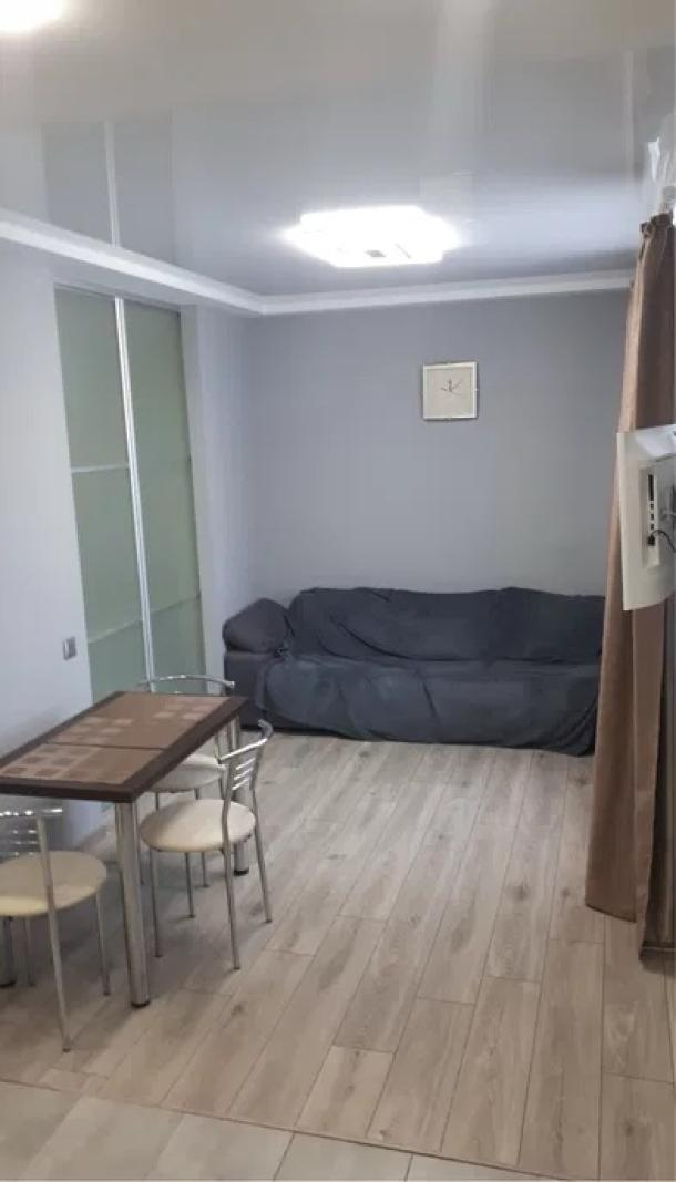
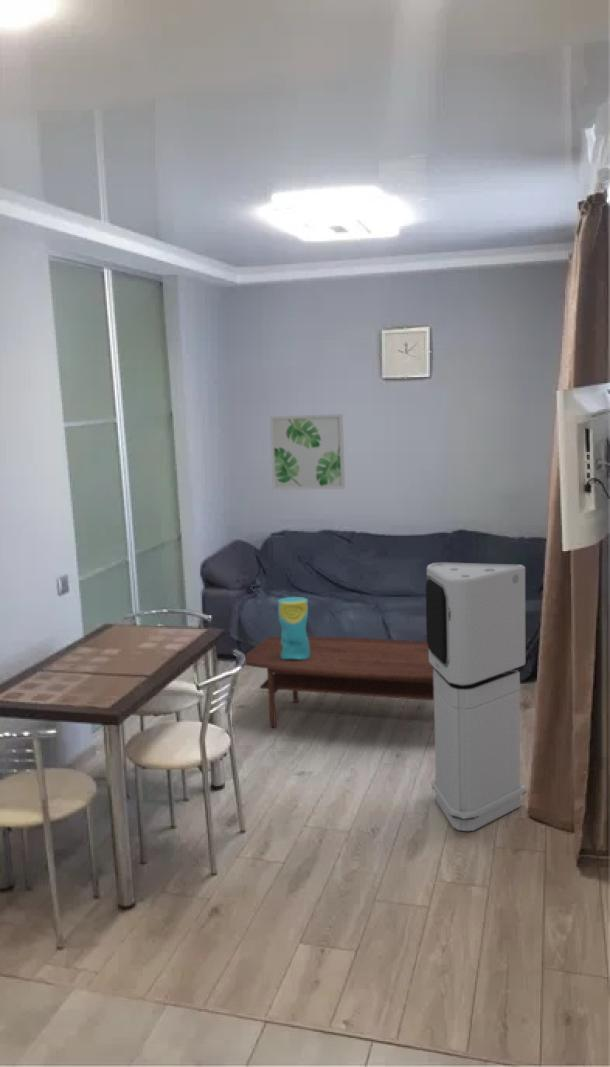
+ wall art [269,413,346,491]
+ coffee table [244,636,434,728]
+ air purifier [425,561,527,832]
+ decorative vase [277,596,310,659]
